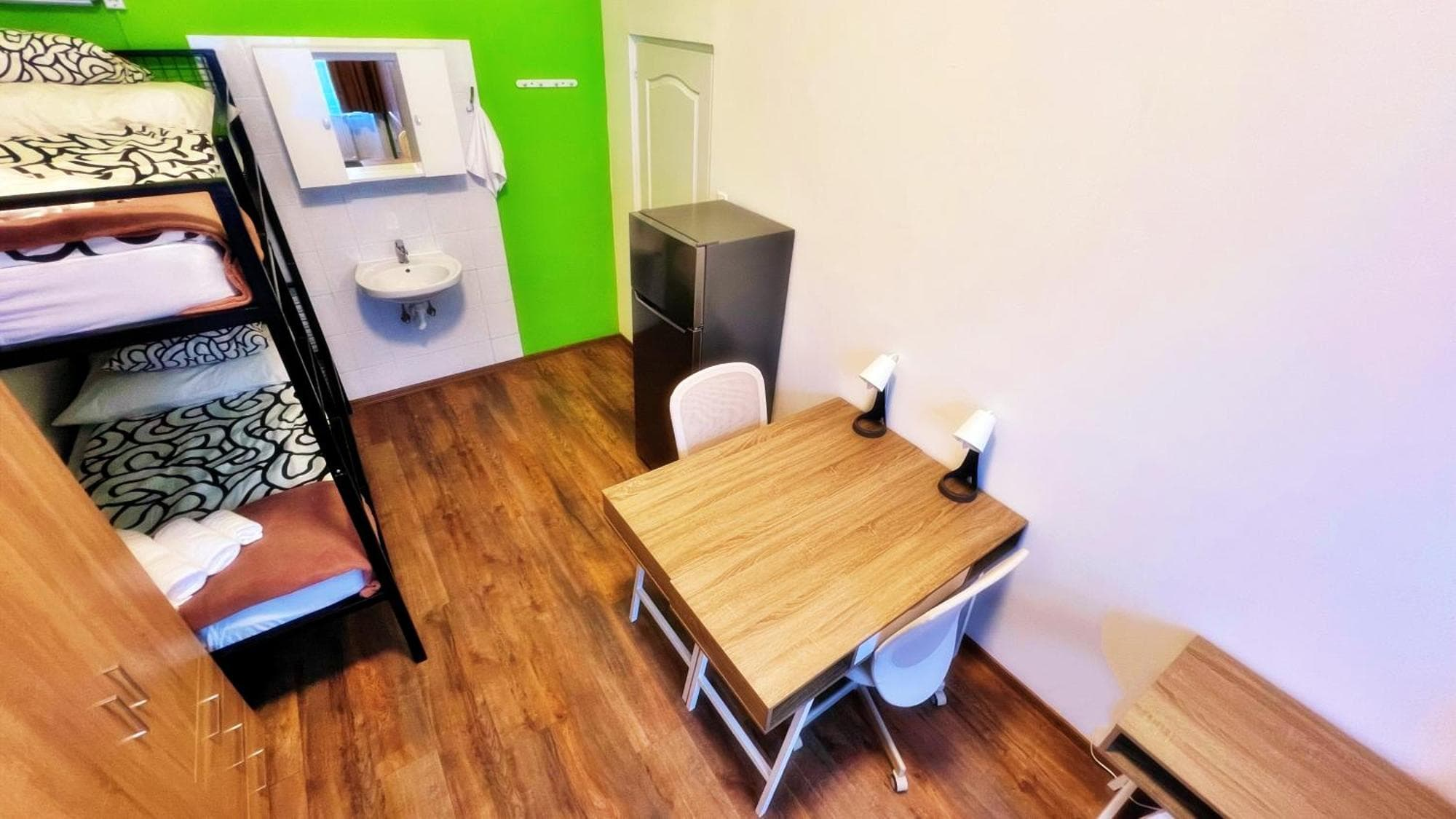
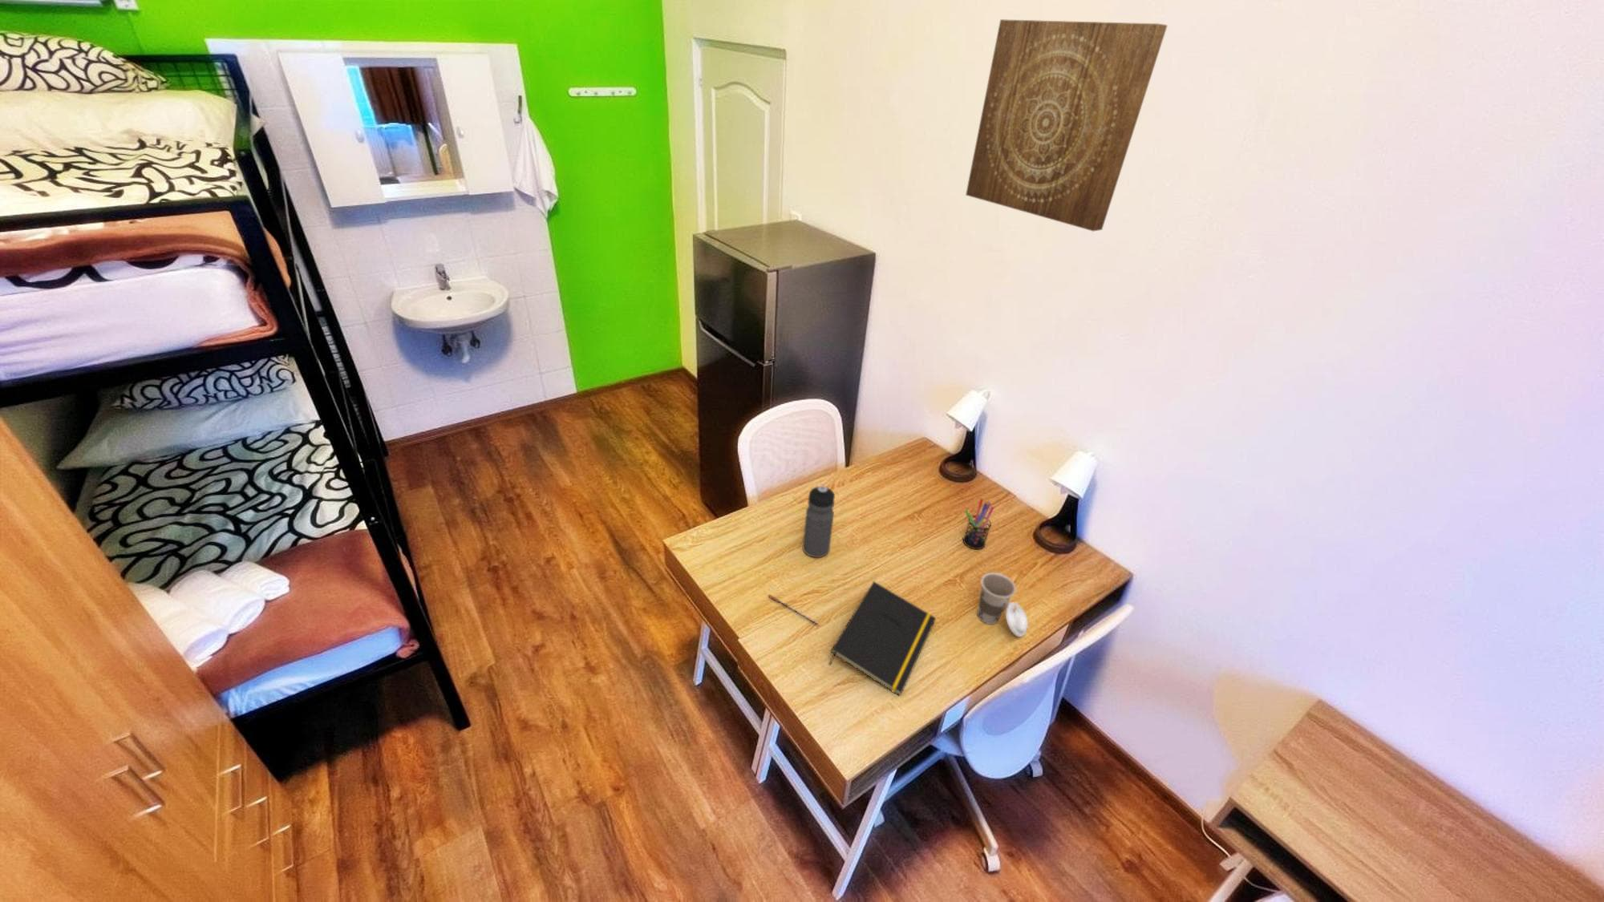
+ pen holder [963,498,995,550]
+ pen [768,594,819,626]
+ water bottle [802,485,836,558]
+ wall art [965,19,1169,231]
+ cup [977,572,1029,638]
+ notepad [828,580,936,697]
